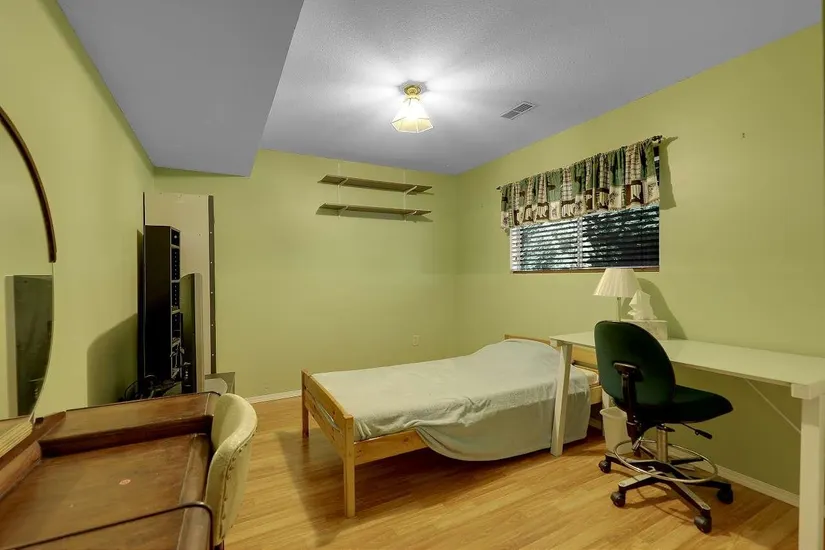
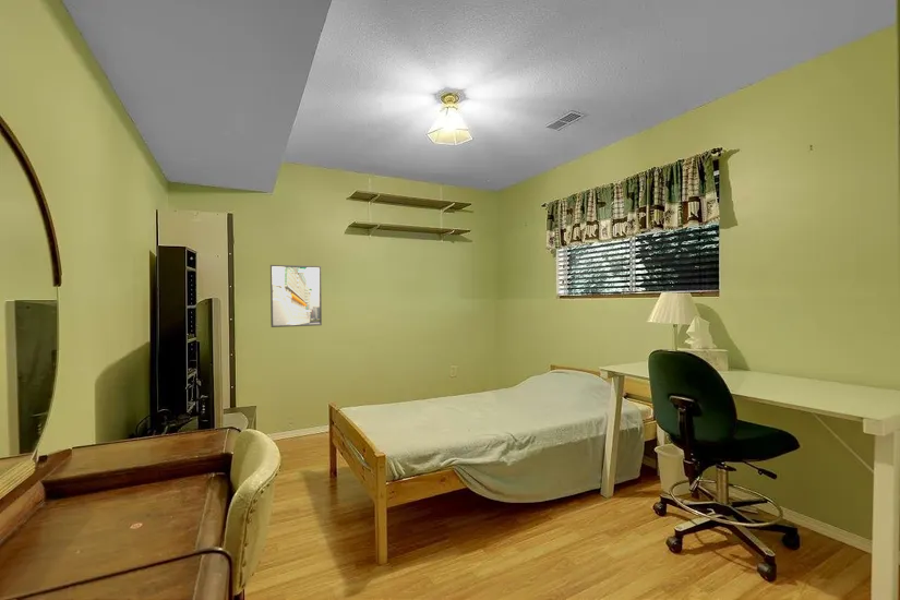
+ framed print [269,264,323,328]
